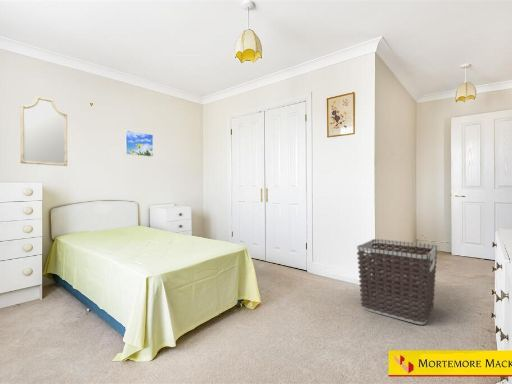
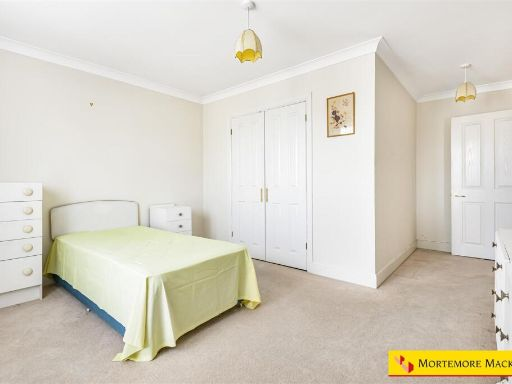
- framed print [124,129,154,158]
- home mirror [19,95,68,167]
- clothes hamper [356,238,438,326]
